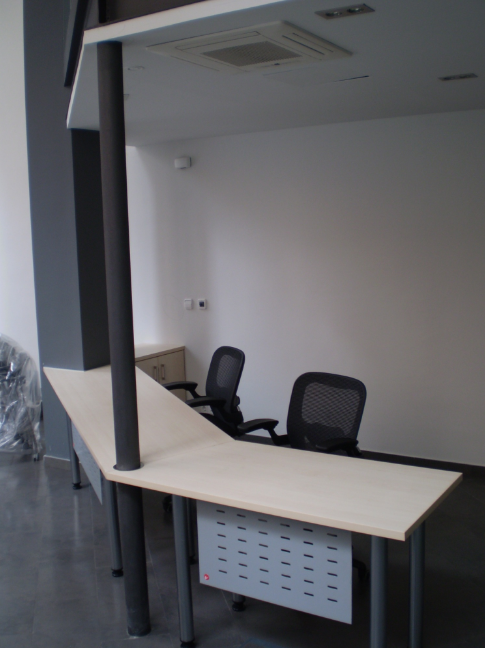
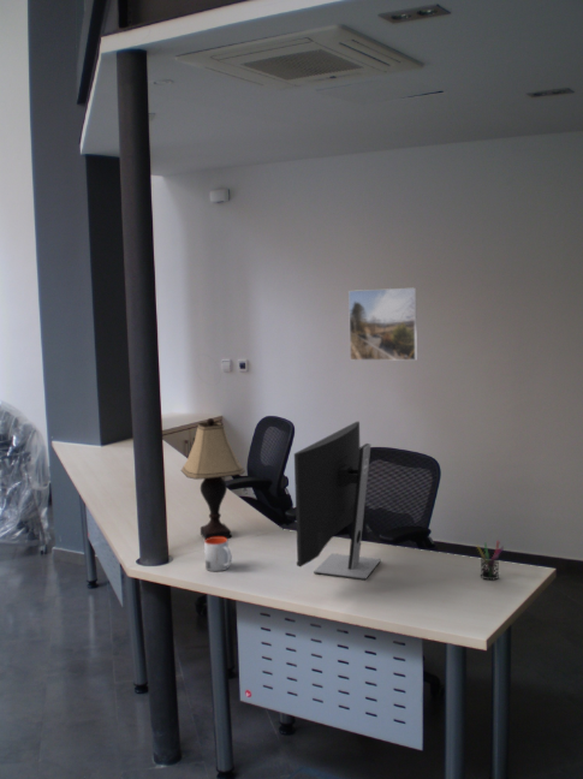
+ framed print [347,286,418,362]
+ pen holder [476,540,505,581]
+ computer monitor [293,421,382,582]
+ lamp [180,417,246,541]
+ mug [203,537,233,572]
